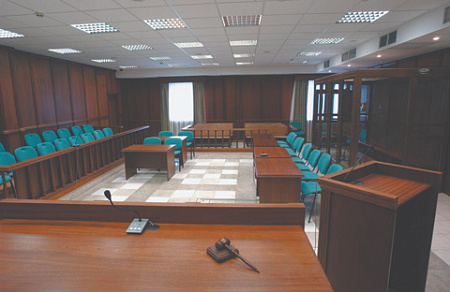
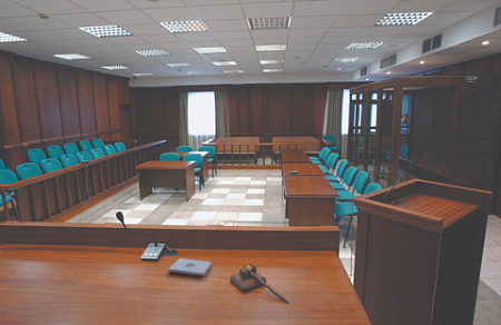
+ notepad [168,257,213,277]
